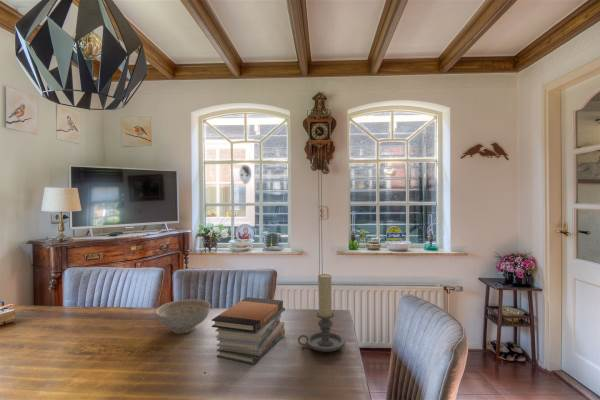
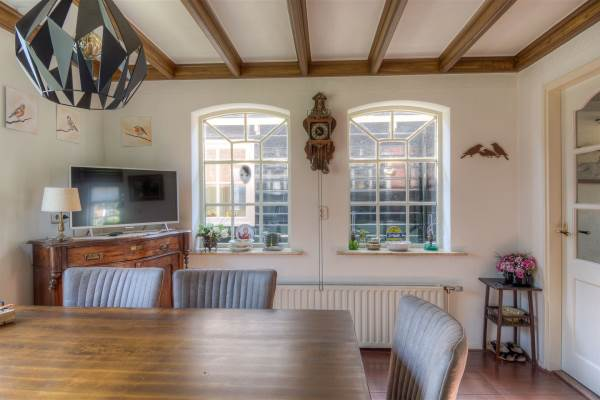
- decorative bowl [155,298,212,335]
- candle holder [297,273,346,353]
- book stack [211,296,286,365]
